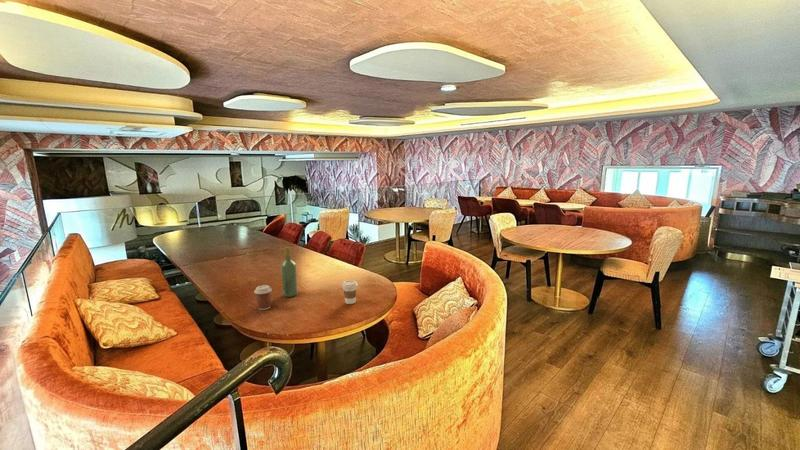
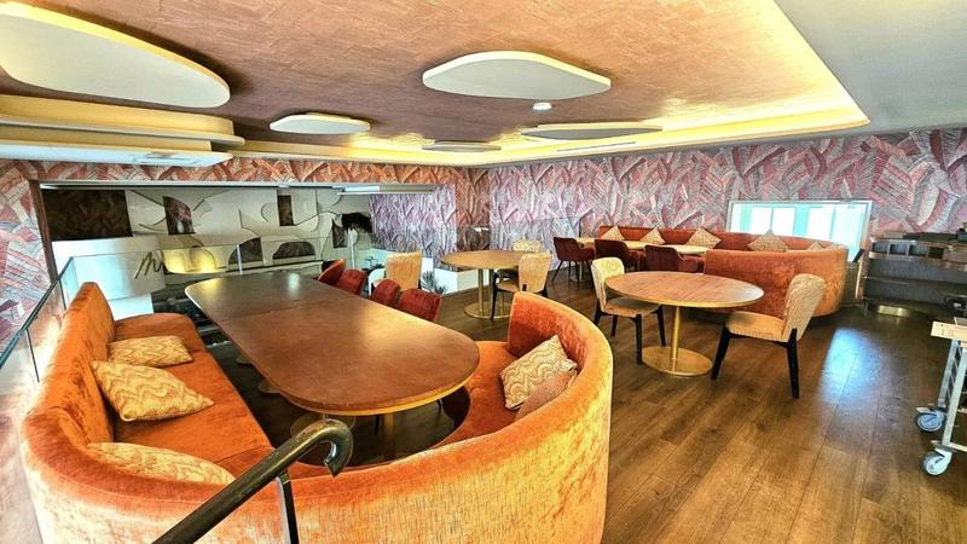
- wine bottle [280,246,298,298]
- coffee cup [253,284,273,311]
- coffee cup [341,279,359,305]
